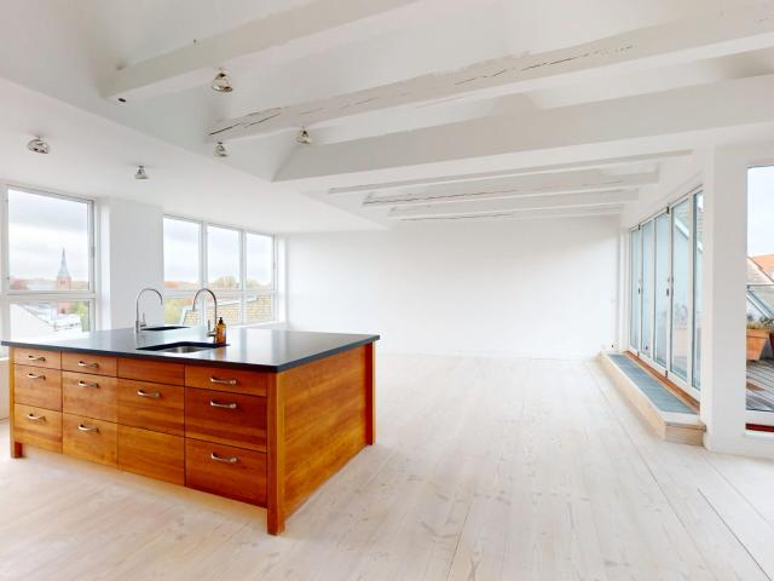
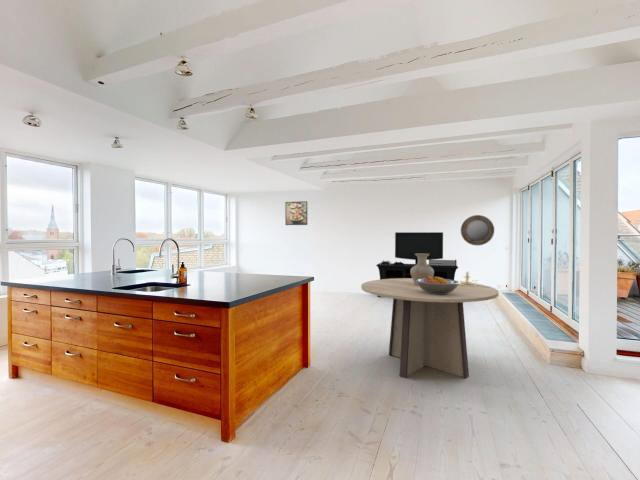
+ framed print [284,200,308,226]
+ vase [410,254,434,286]
+ candle holder [459,266,480,286]
+ dining table [360,278,499,380]
+ media console [375,231,459,298]
+ home mirror [460,214,495,247]
+ fruit bowl [416,276,459,294]
